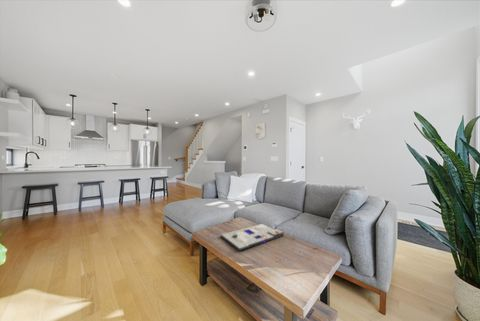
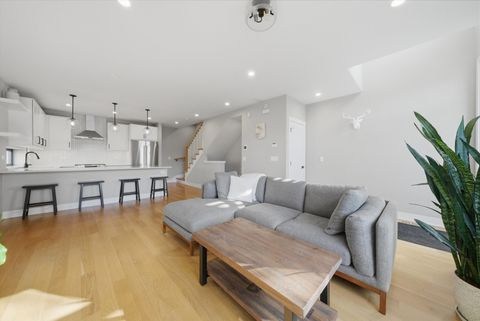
- board game [220,223,285,252]
